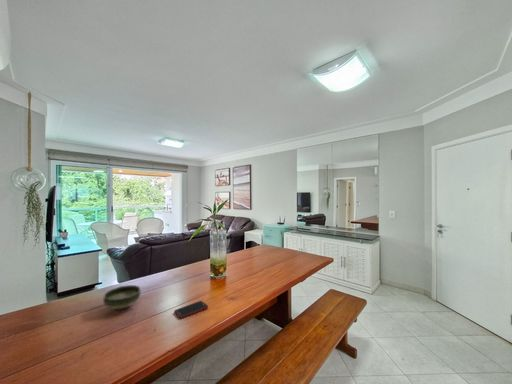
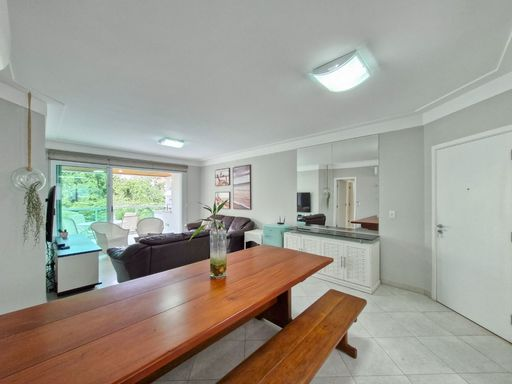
- bowl [102,284,142,311]
- cell phone [173,300,209,320]
